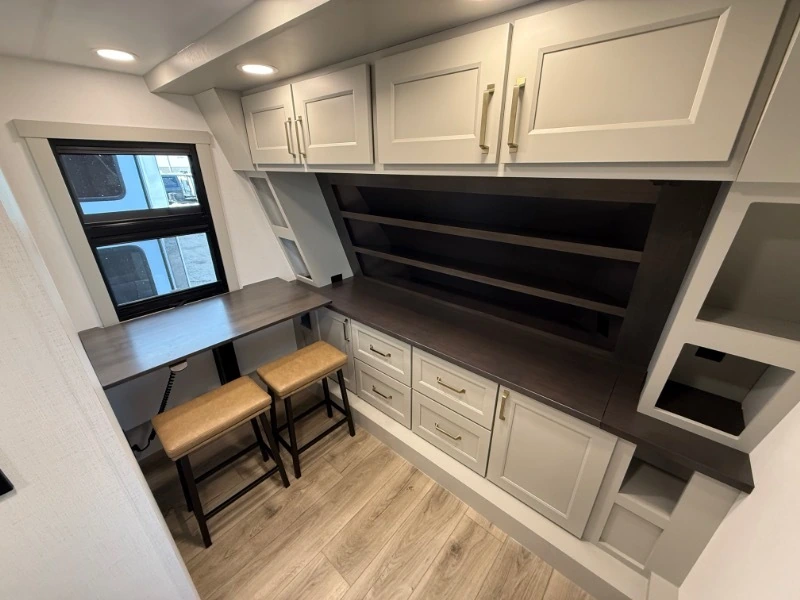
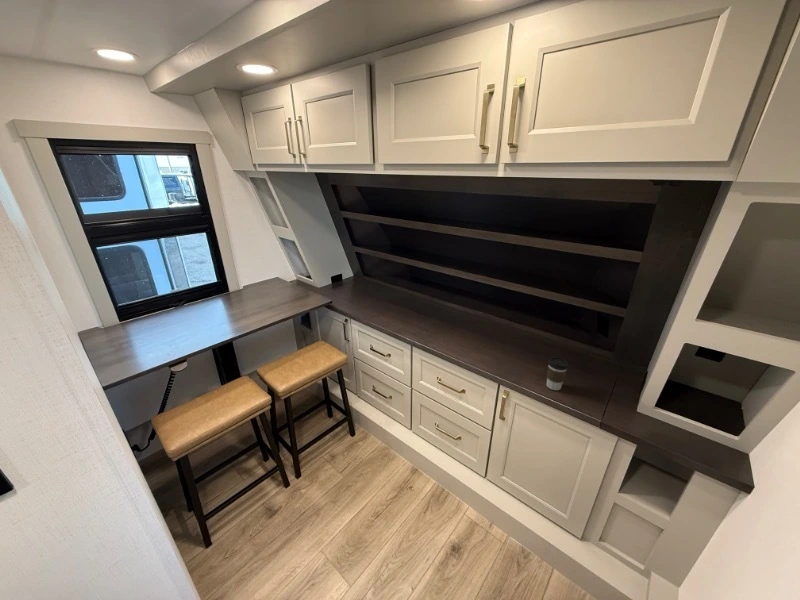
+ coffee cup [545,356,569,391]
